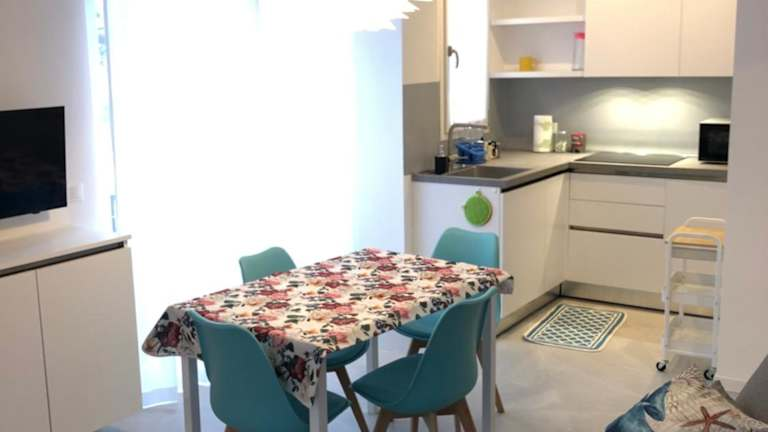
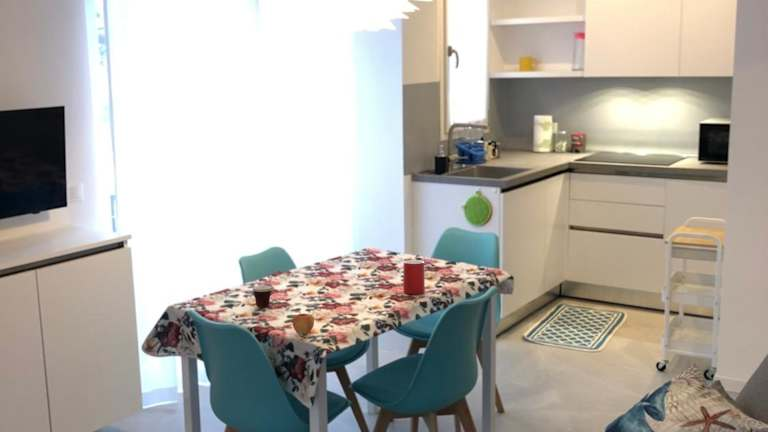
+ apple [291,311,315,336]
+ cup [252,270,281,308]
+ cup [402,259,426,295]
